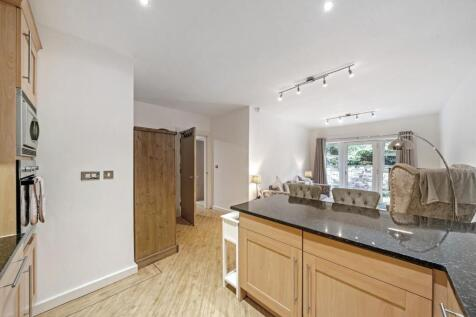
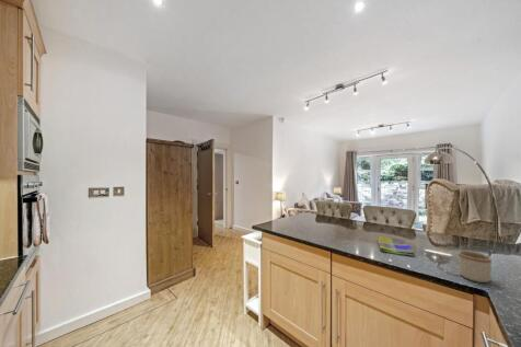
+ dish towel [377,236,416,257]
+ mug [458,250,493,284]
